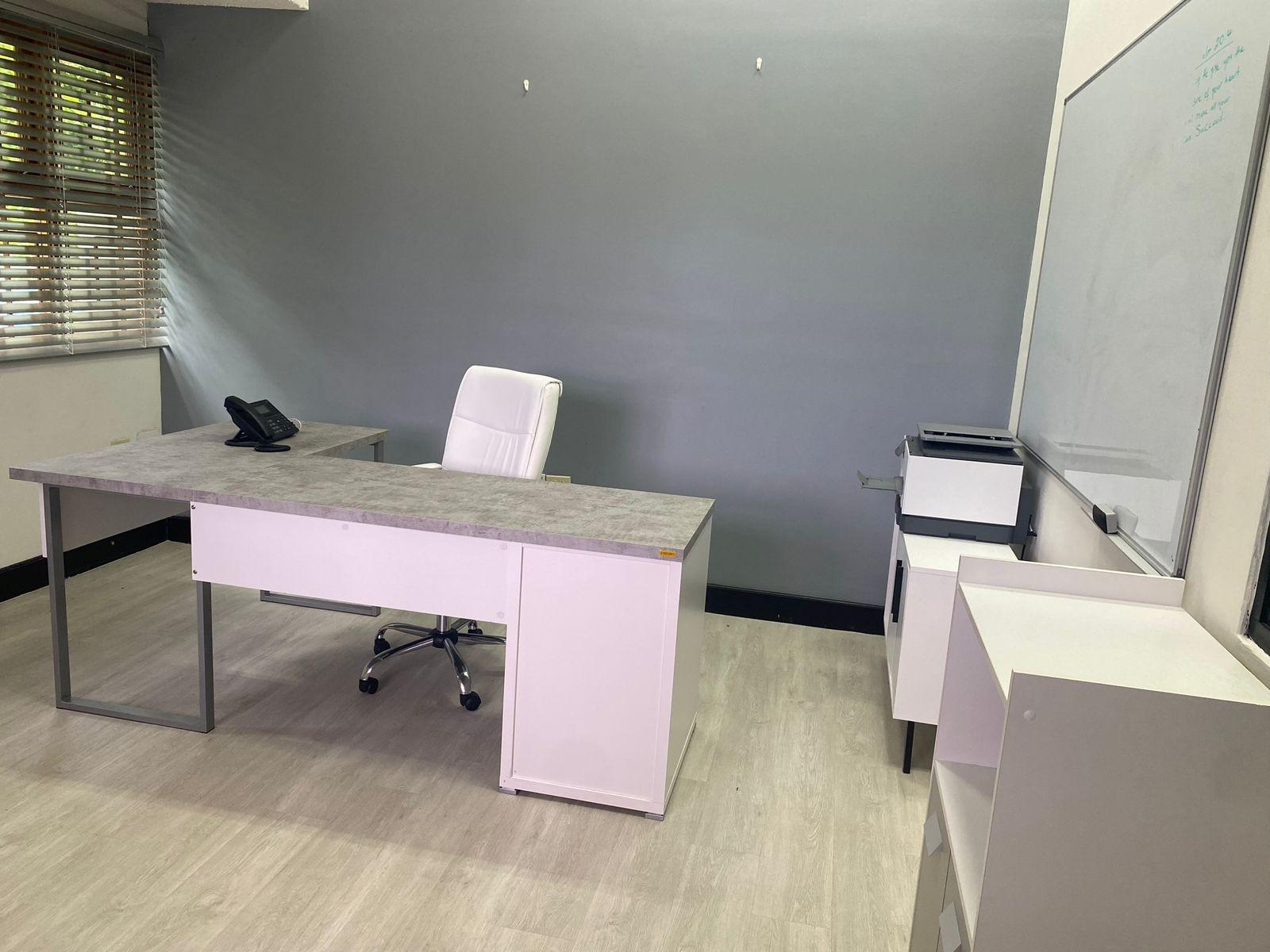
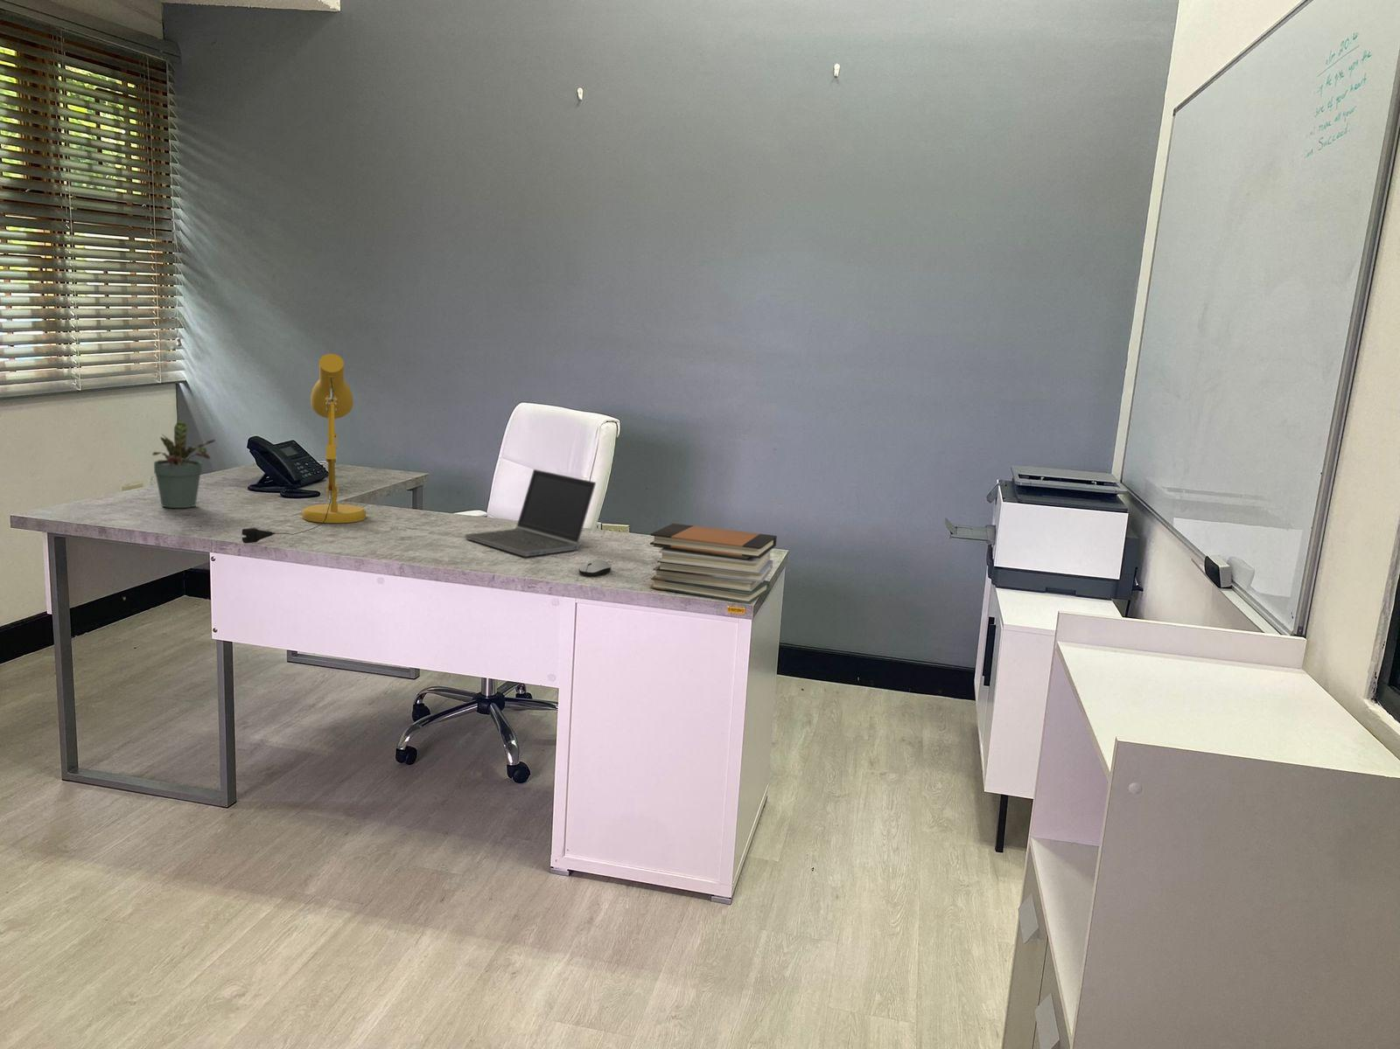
+ computer mouse [579,558,612,577]
+ desk lamp [234,354,367,544]
+ book stack [649,522,778,604]
+ potted plant [151,421,216,509]
+ laptop computer [464,468,596,558]
